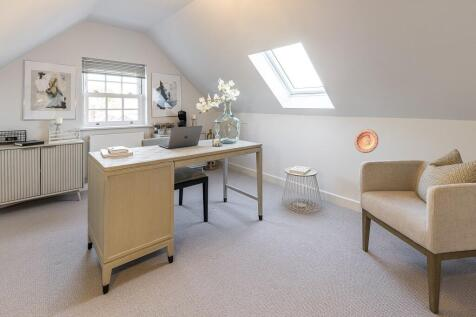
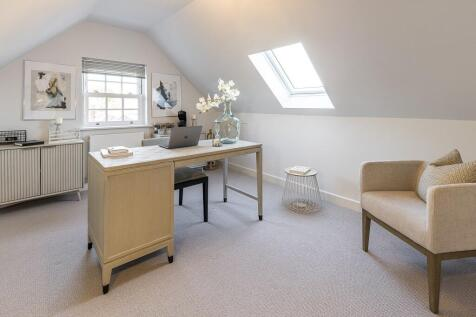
- decorative plate [354,128,379,154]
